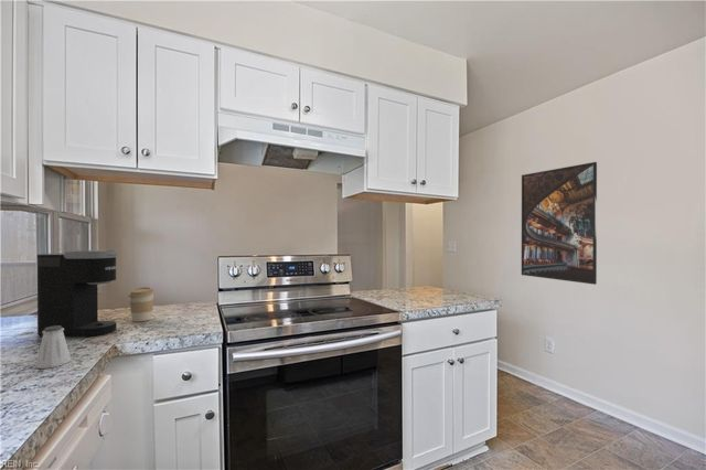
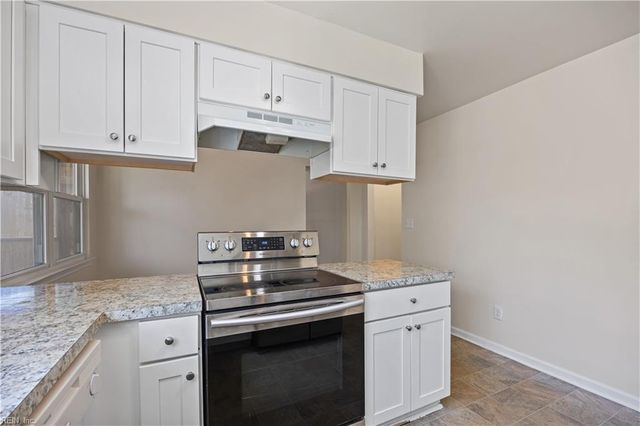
- saltshaker [34,325,72,370]
- coffee maker [36,249,118,338]
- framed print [521,161,598,286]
- coffee cup [127,286,156,322]
